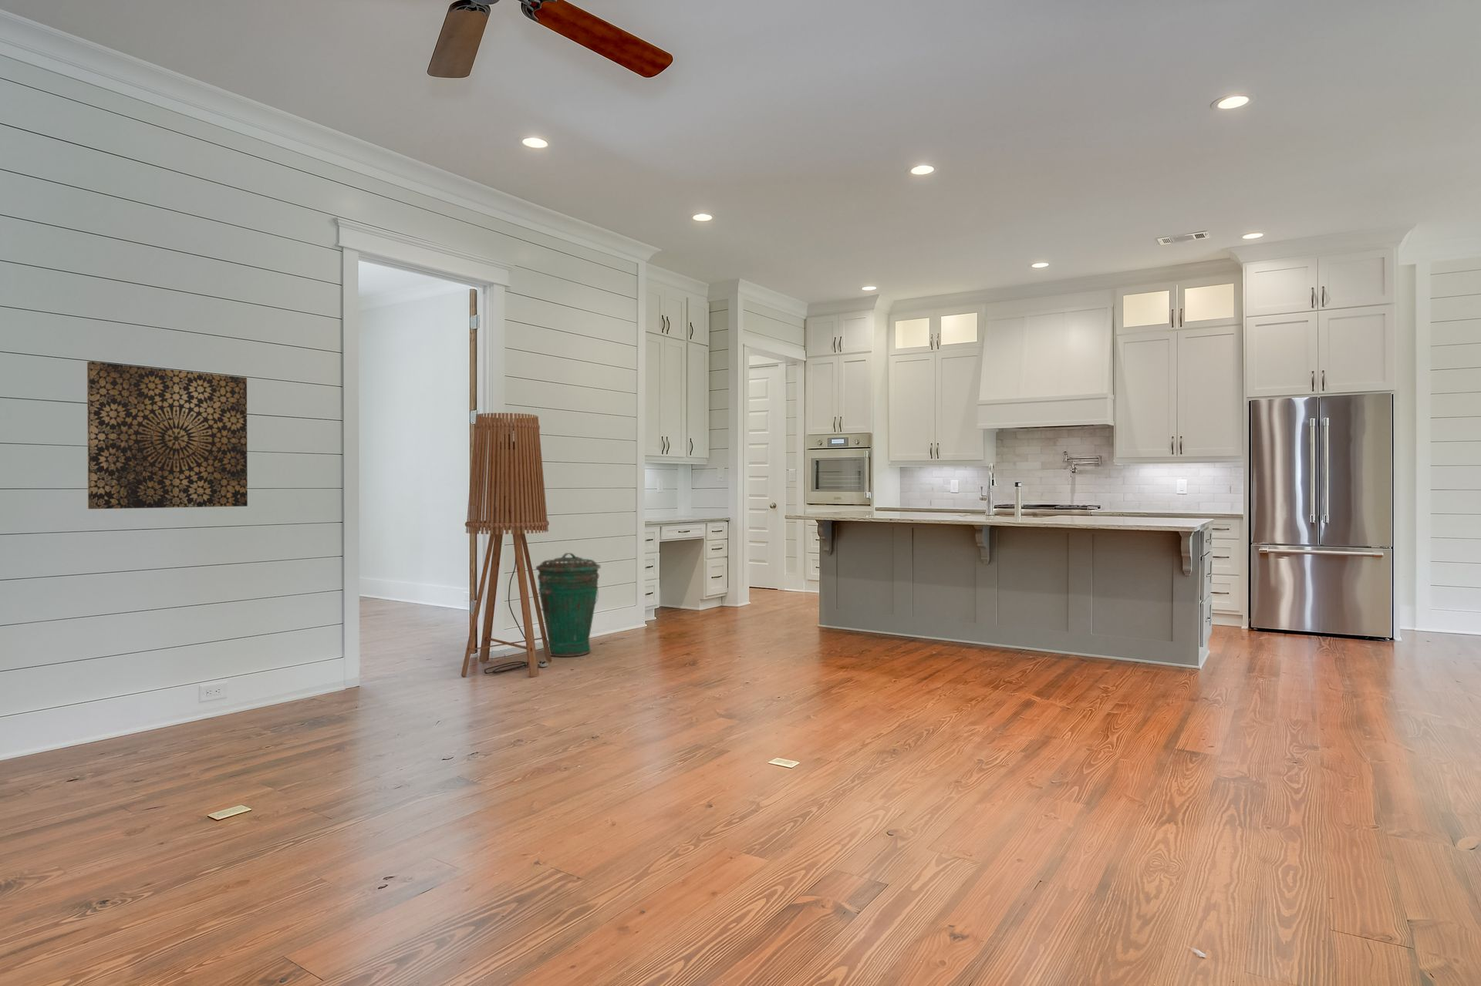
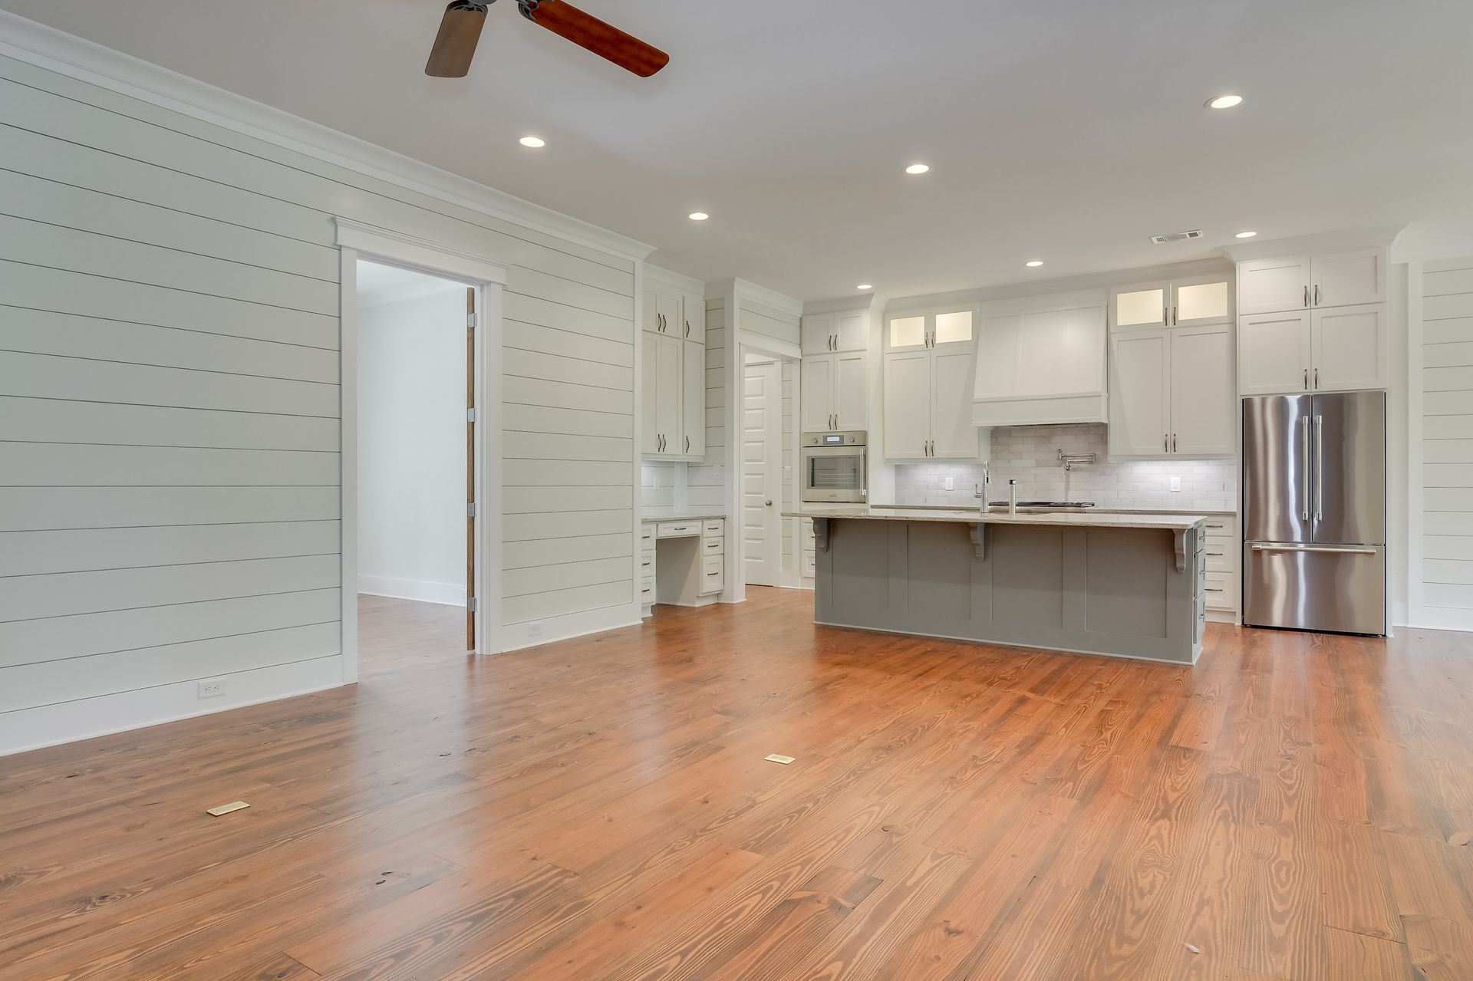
- floor lamp [460,413,553,678]
- wall art [86,361,249,510]
- trash can [535,552,601,658]
